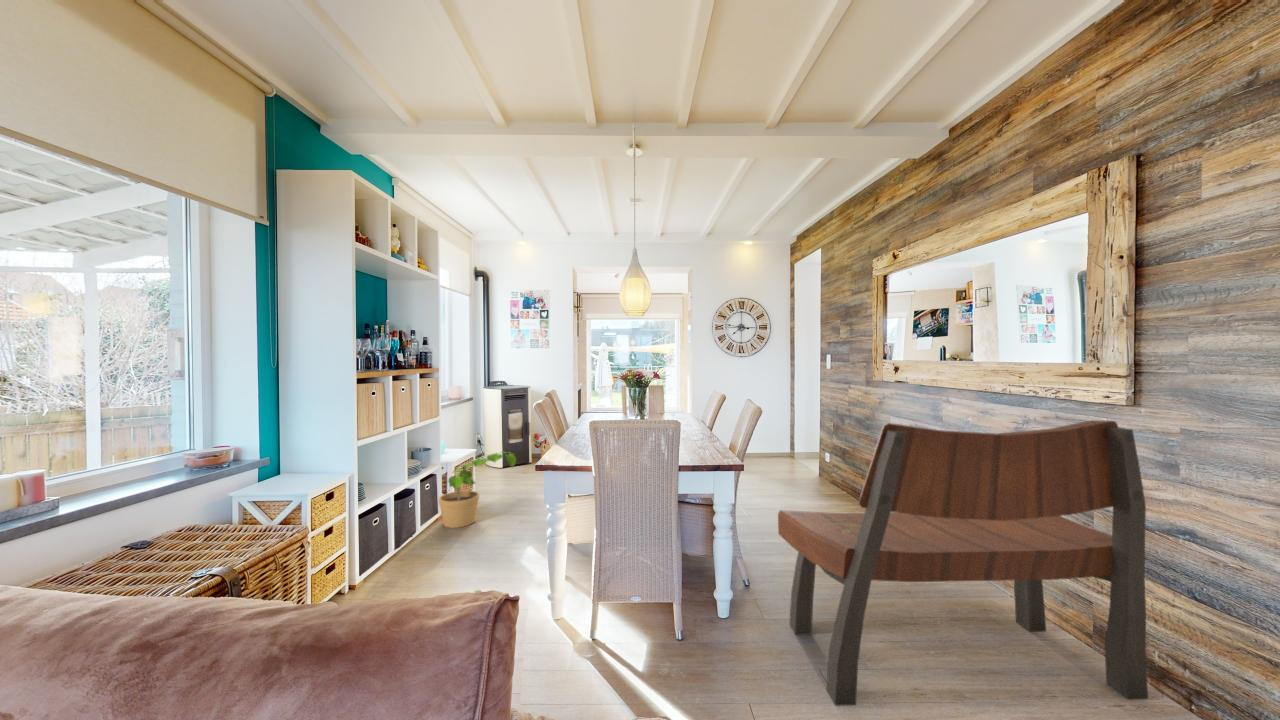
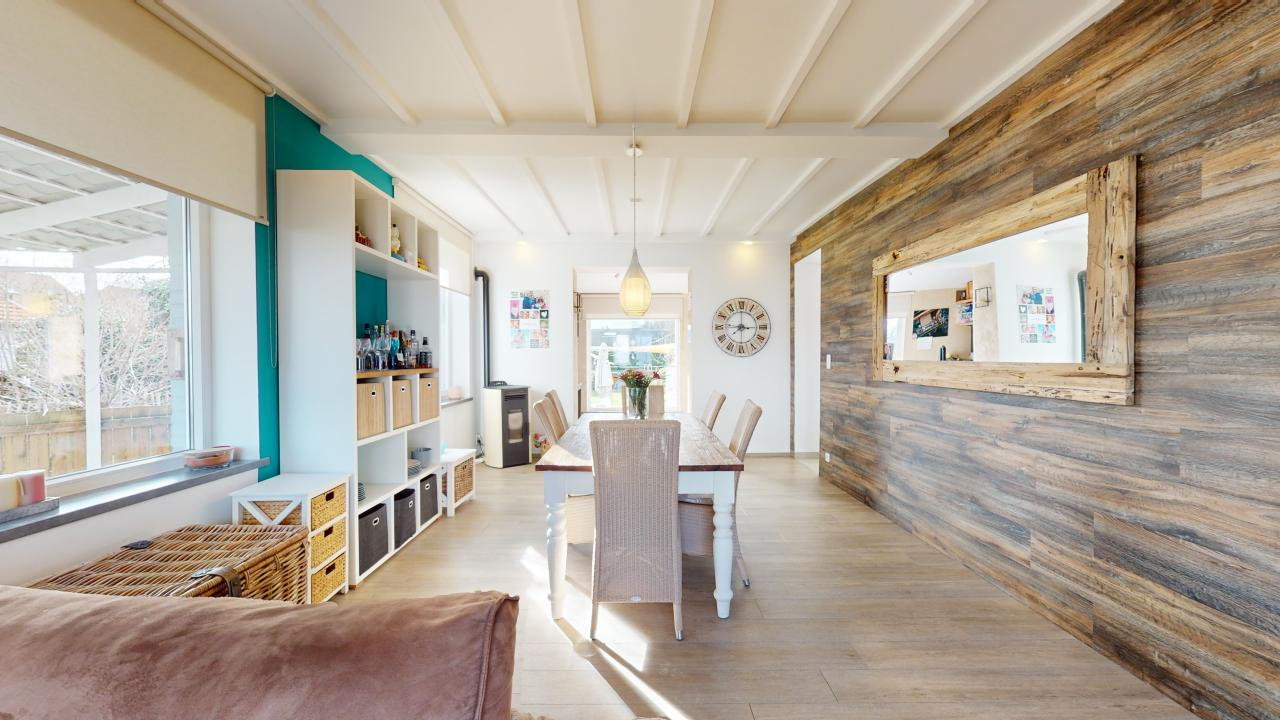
- bench [777,419,1149,707]
- potted plant [437,451,517,529]
